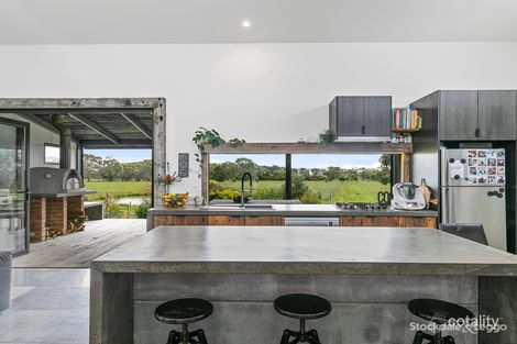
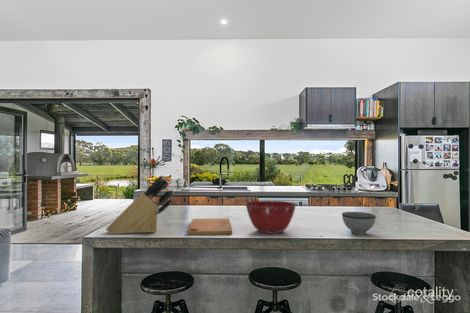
+ bowl [341,211,377,235]
+ mixing bowl [244,200,297,234]
+ knife block [105,174,175,235]
+ cutting board [187,217,233,236]
